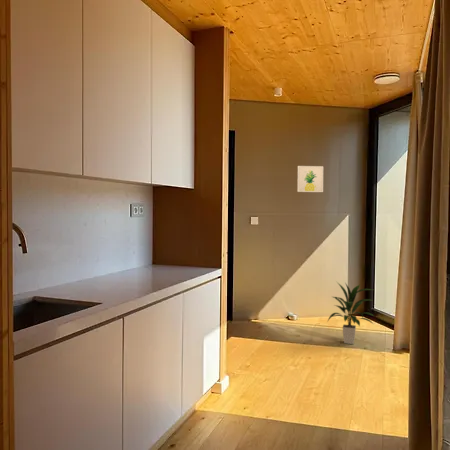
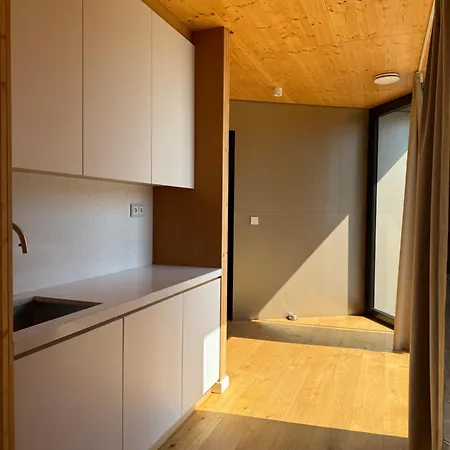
- indoor plant [326,280,375,345]
- wall art [296,165,324,193]
